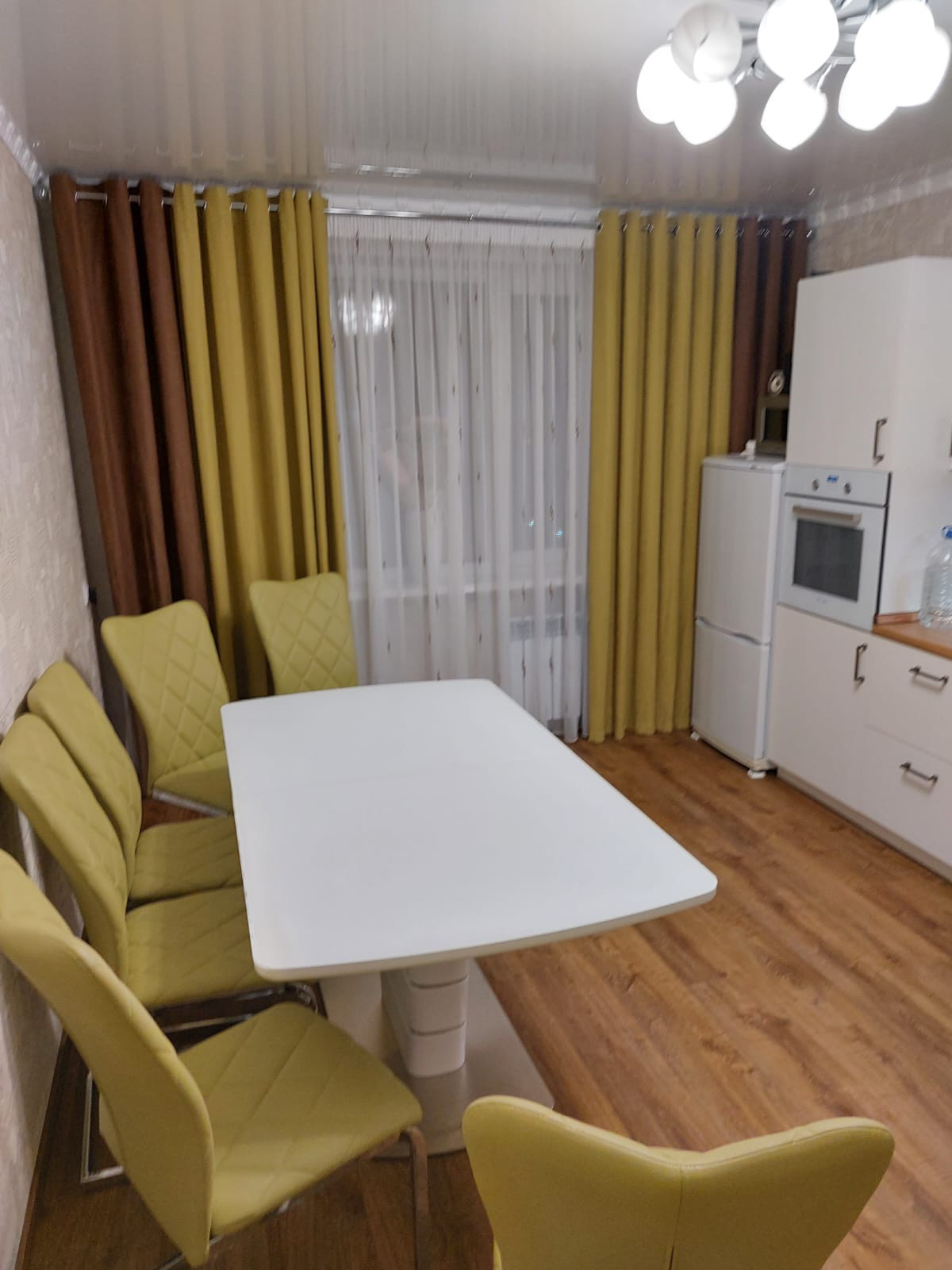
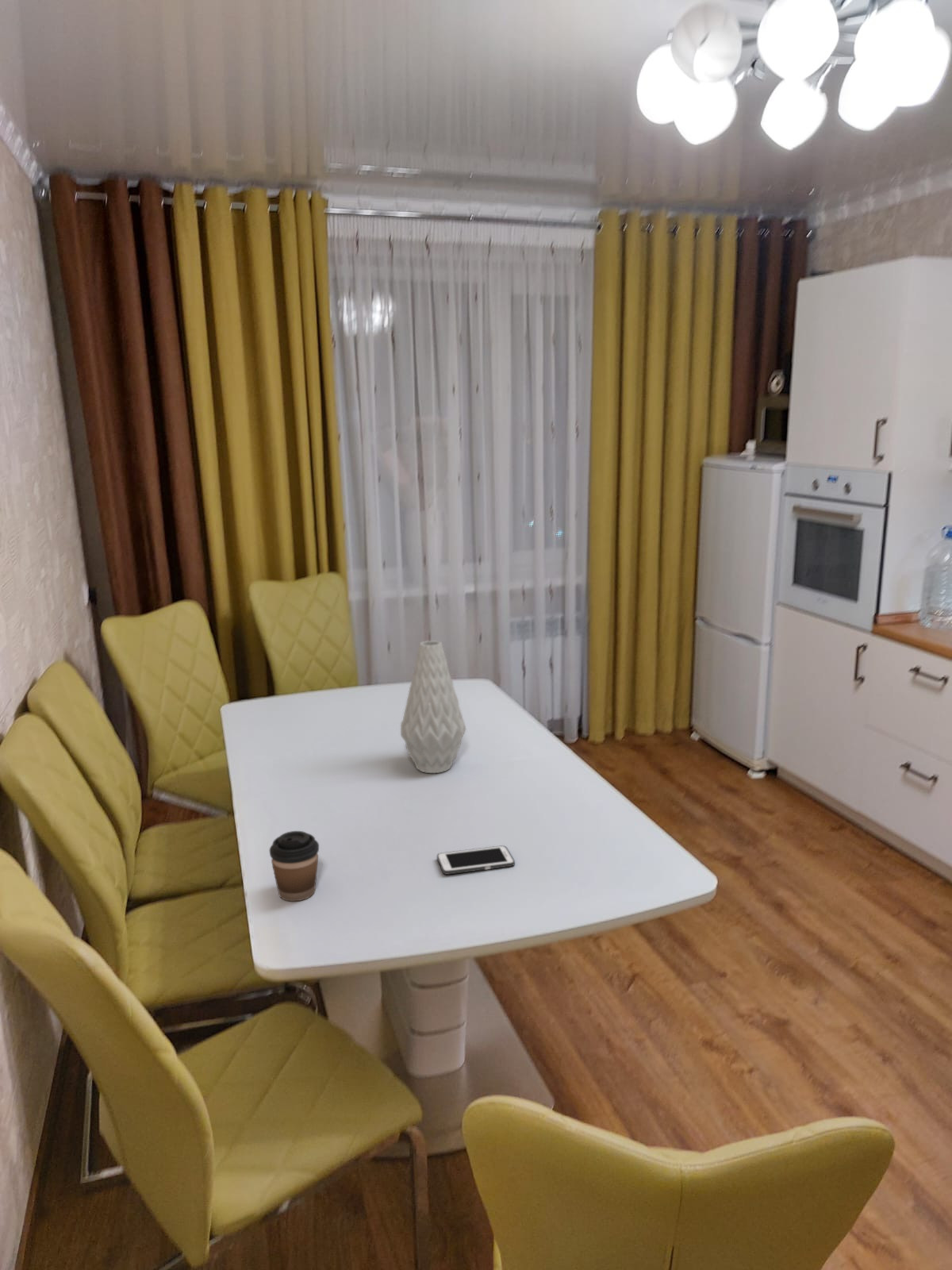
+ vase [400,640,466,774]
+ coffee cup [269,830,320,902]
+ cell phone [436,845,516,876]
